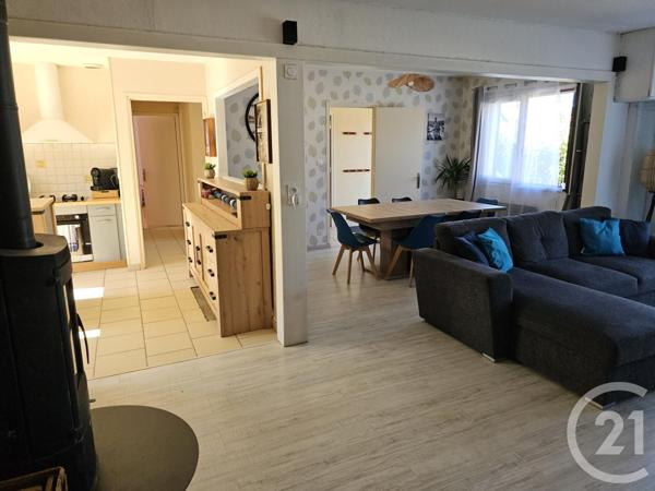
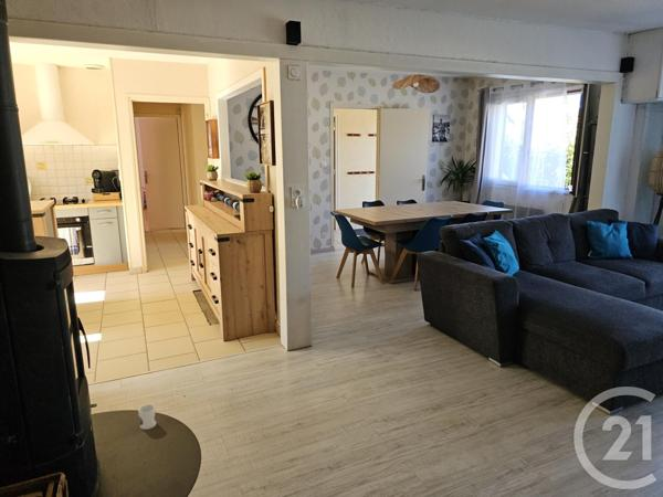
+ mug [137,403,157,431]
